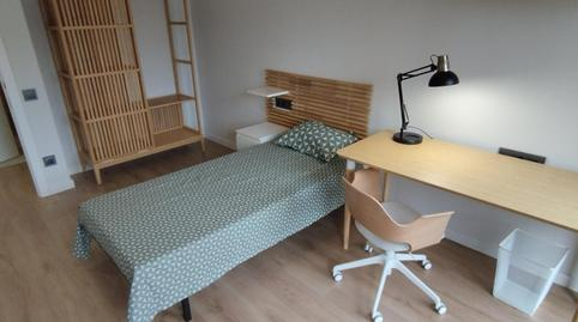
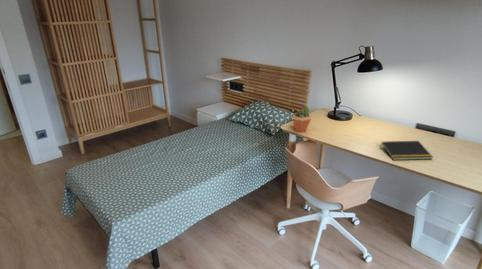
+ potted cactus [291,103,312,133]
+ notepad [379,140,433,161]
